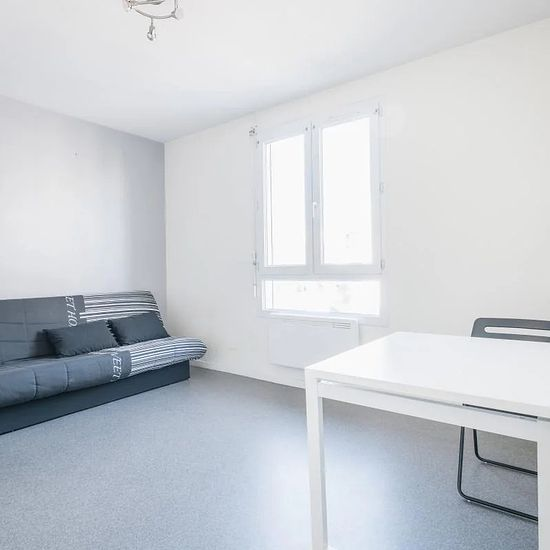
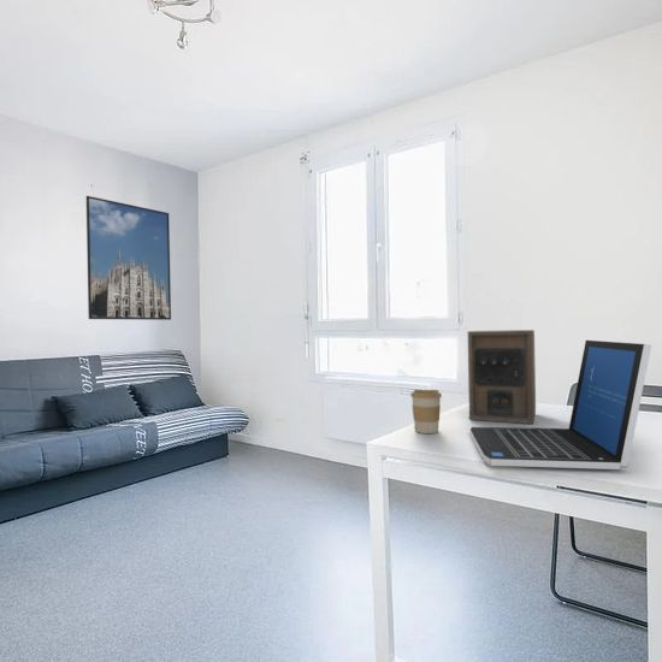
+ coffee cup [409,389,443,435]
+ speaker [467,329,537,425]
+ laptop [469,339,652,471]
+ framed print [85,195,172,321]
